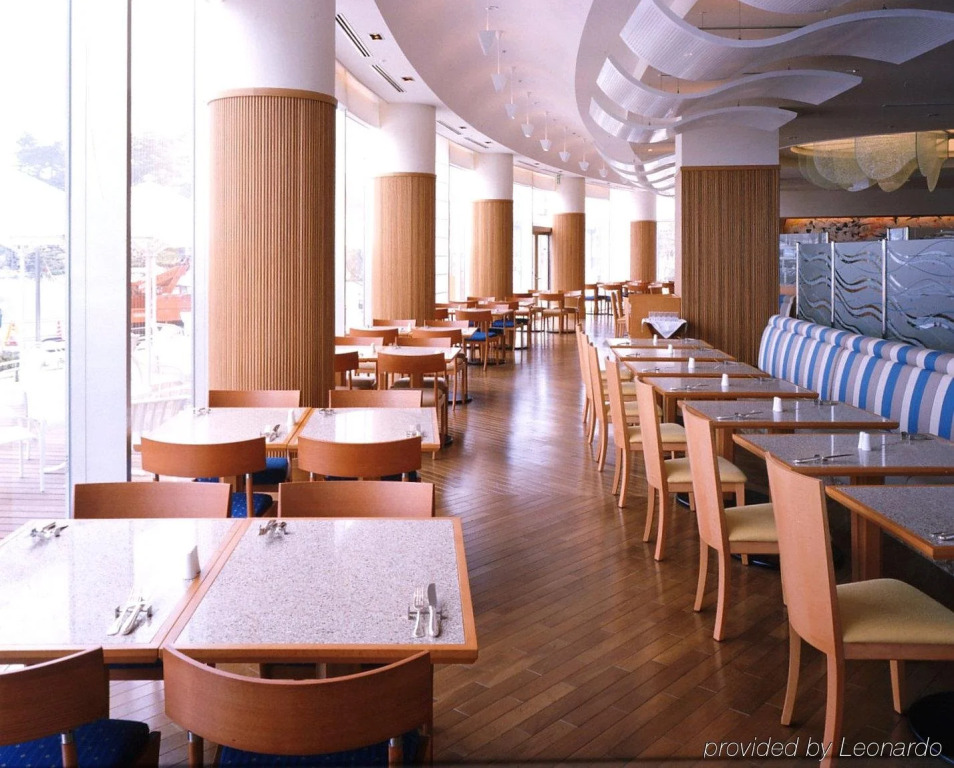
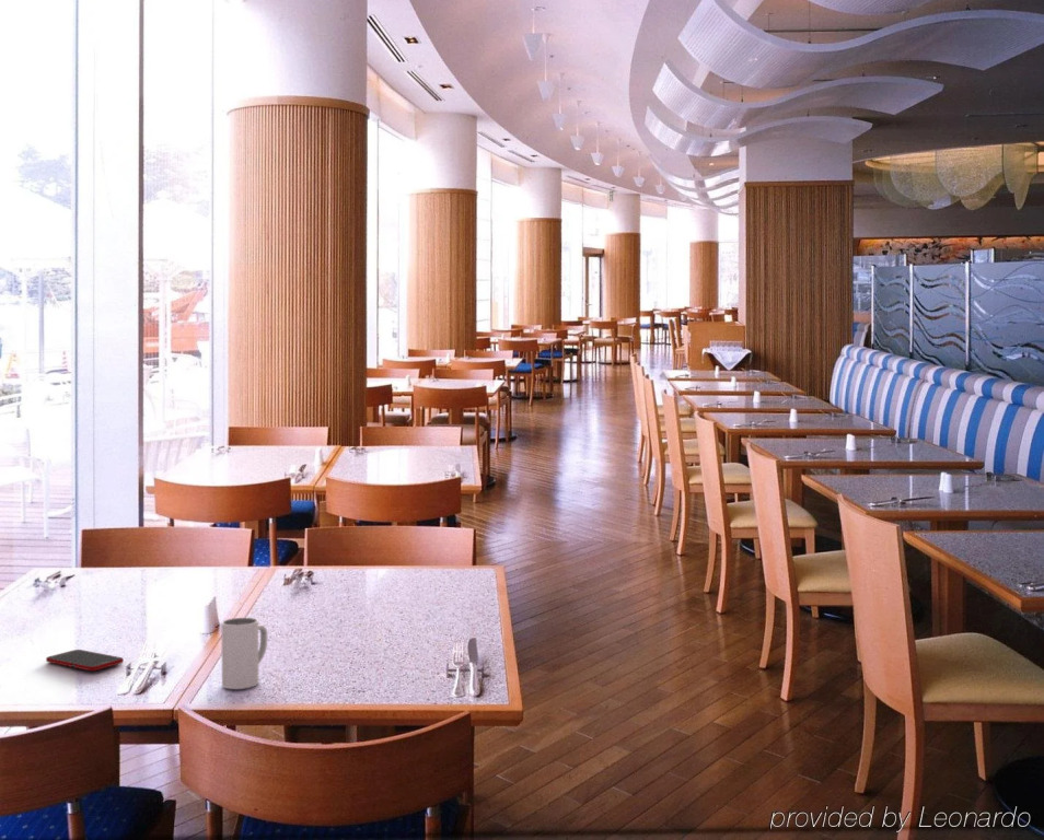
+ mug [220,617,268,690]
+ cell phone [45,649,125,672]
